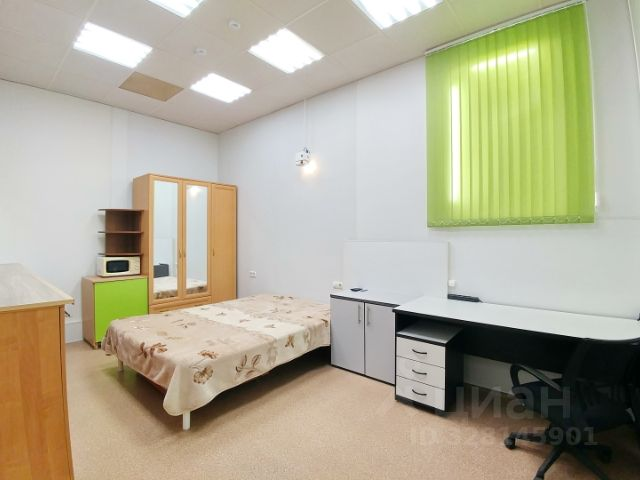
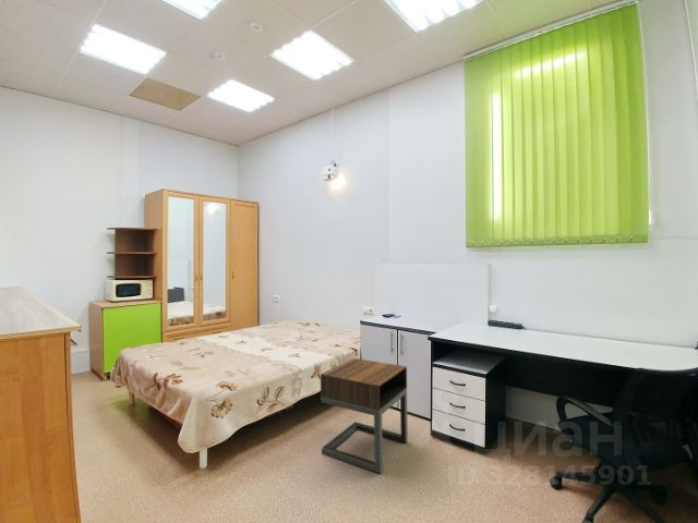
+ nightstand [320,357,409,475]
